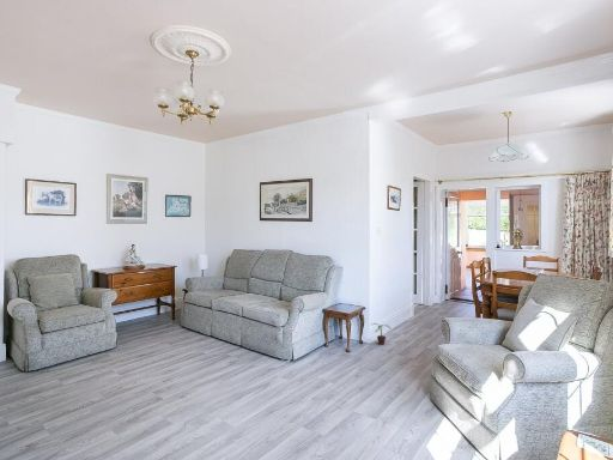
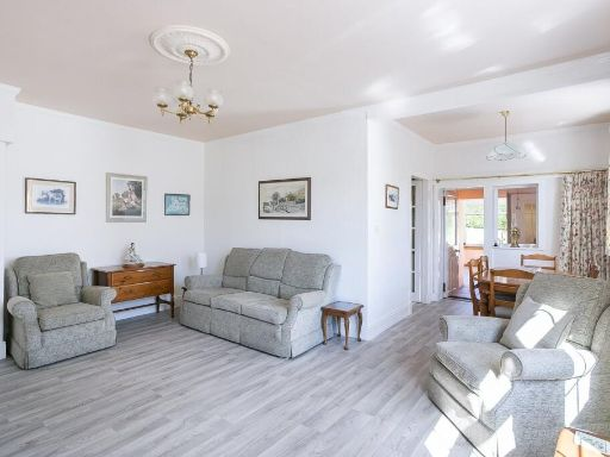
- potted plant [369,322,393,346]
